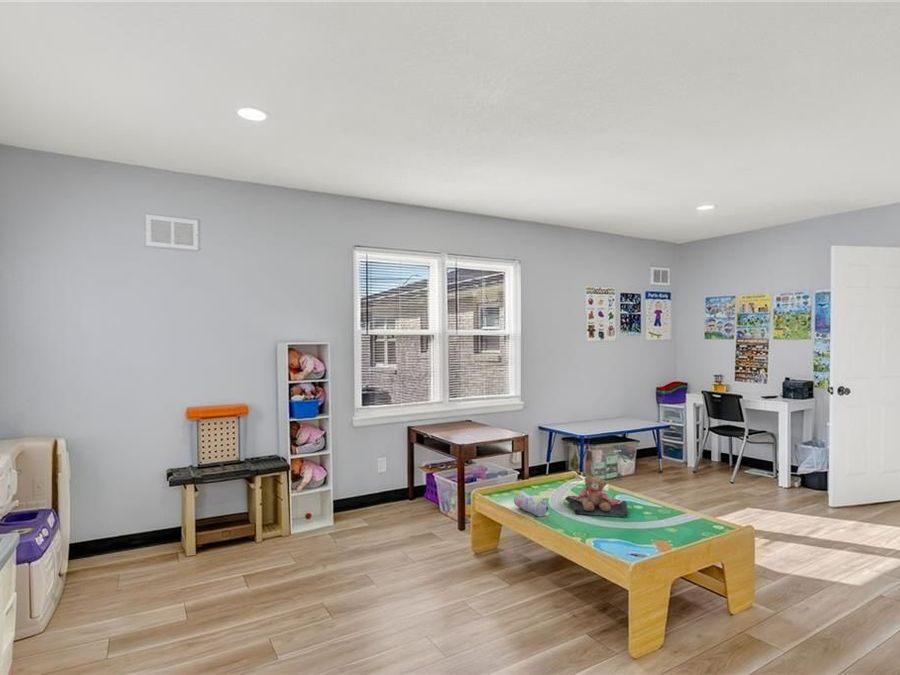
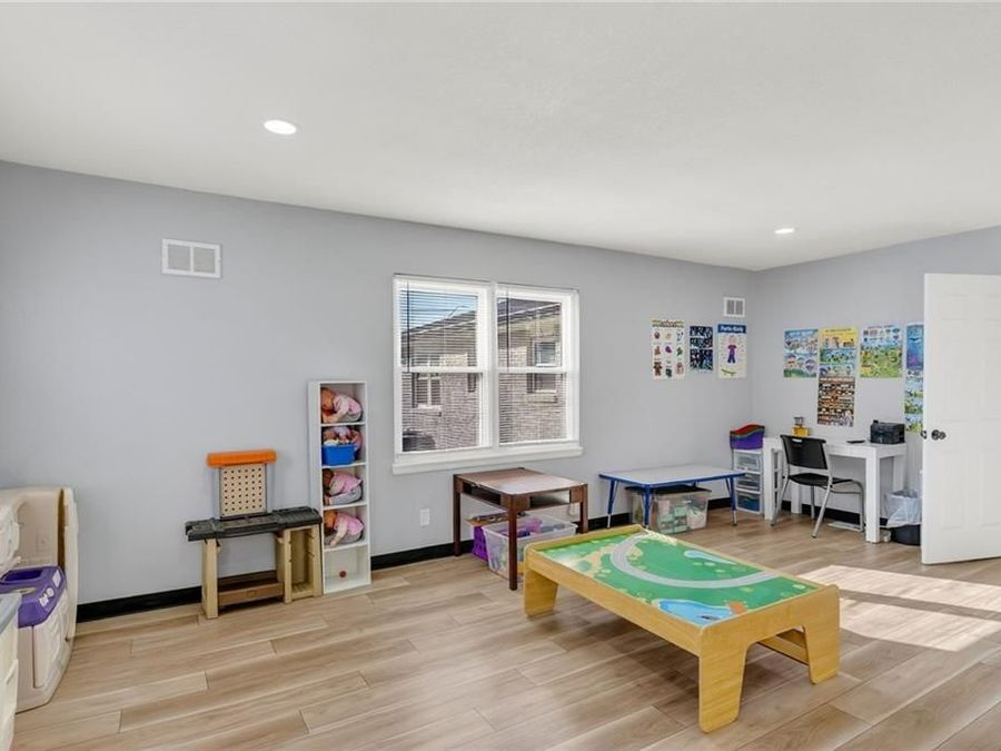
- pencil case [513,490,549,517]
- teddy bear [564,474,629,519]
